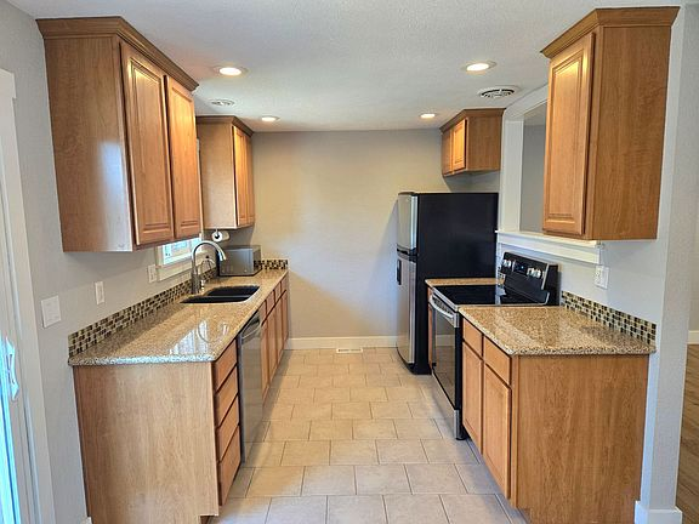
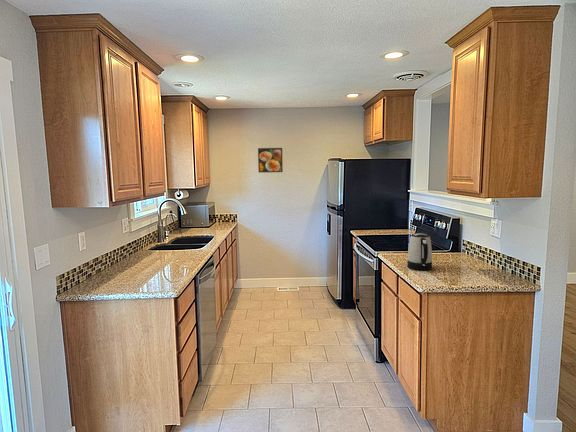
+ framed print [257,147,284,173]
+ kettle [406,233,433,271]
